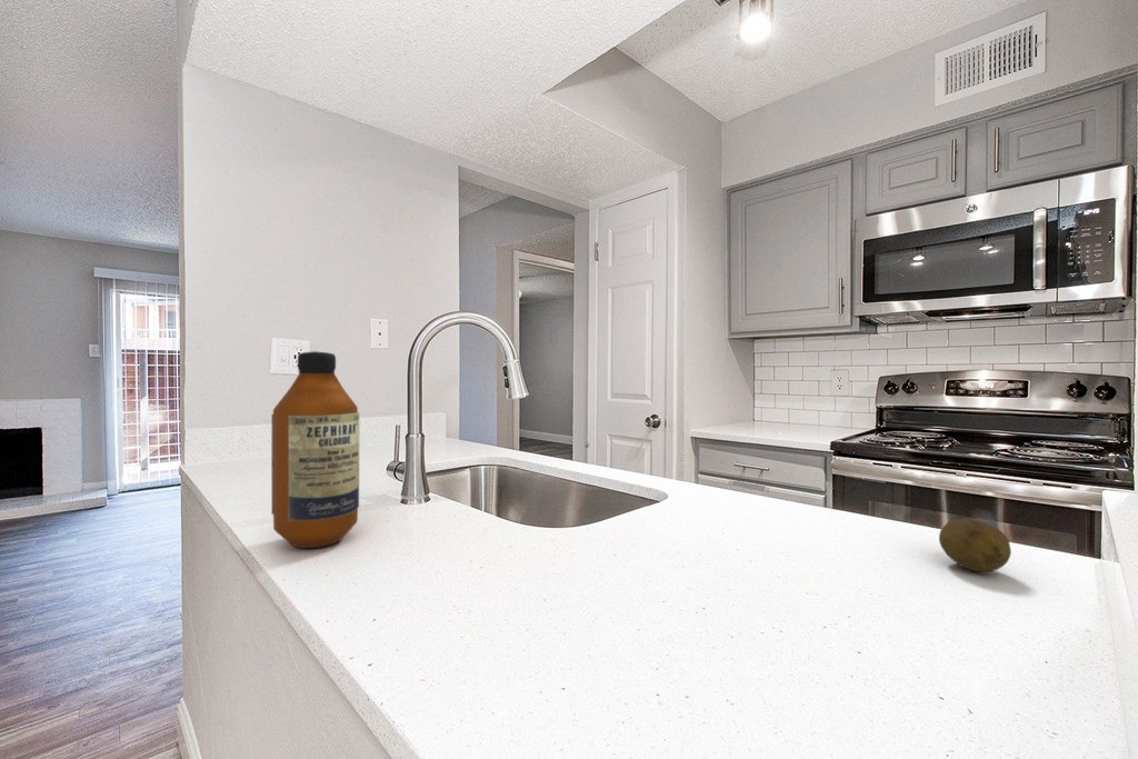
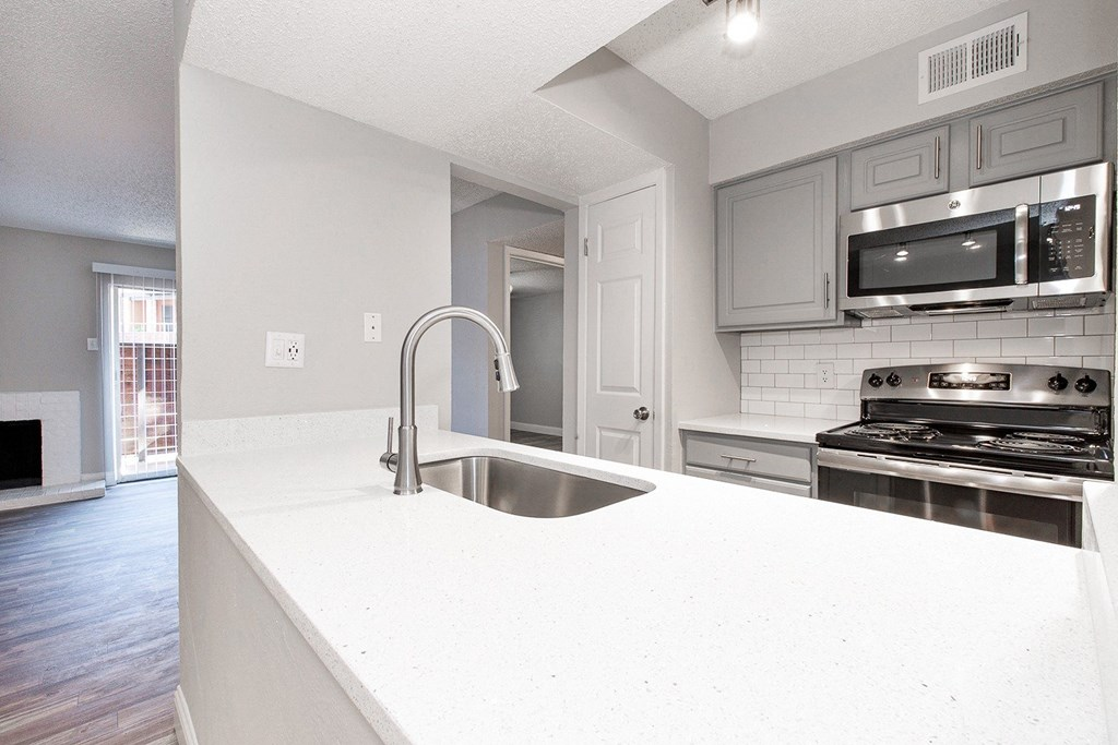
- fruit [938,517,1012,572]
- bottle [270,350,360,549]
